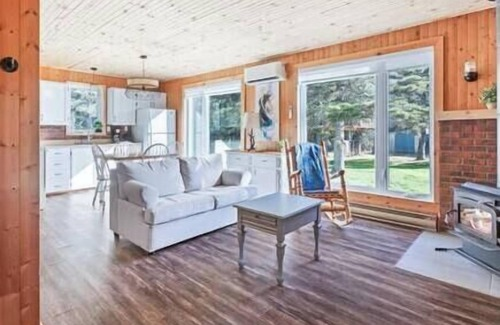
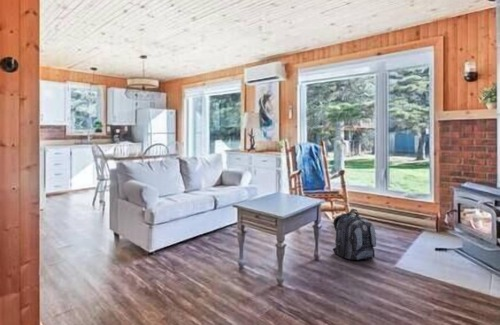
+ backpack [331,208,377,261]
